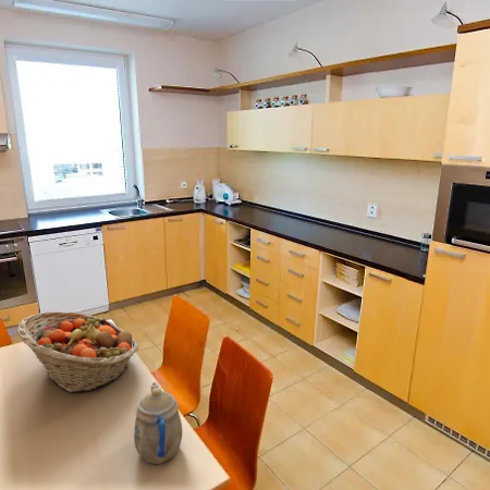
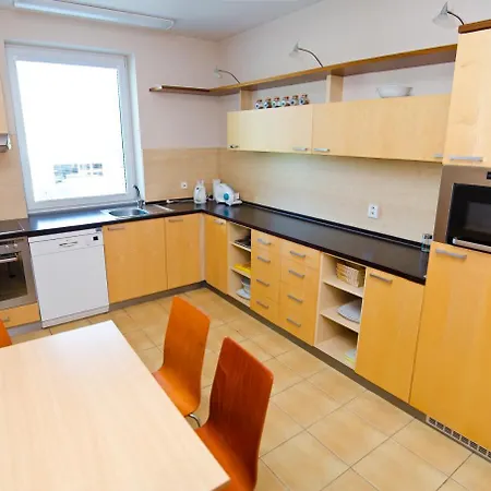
- fruit basket [16,310,139,393]
- teapot [133,381,183,465]
